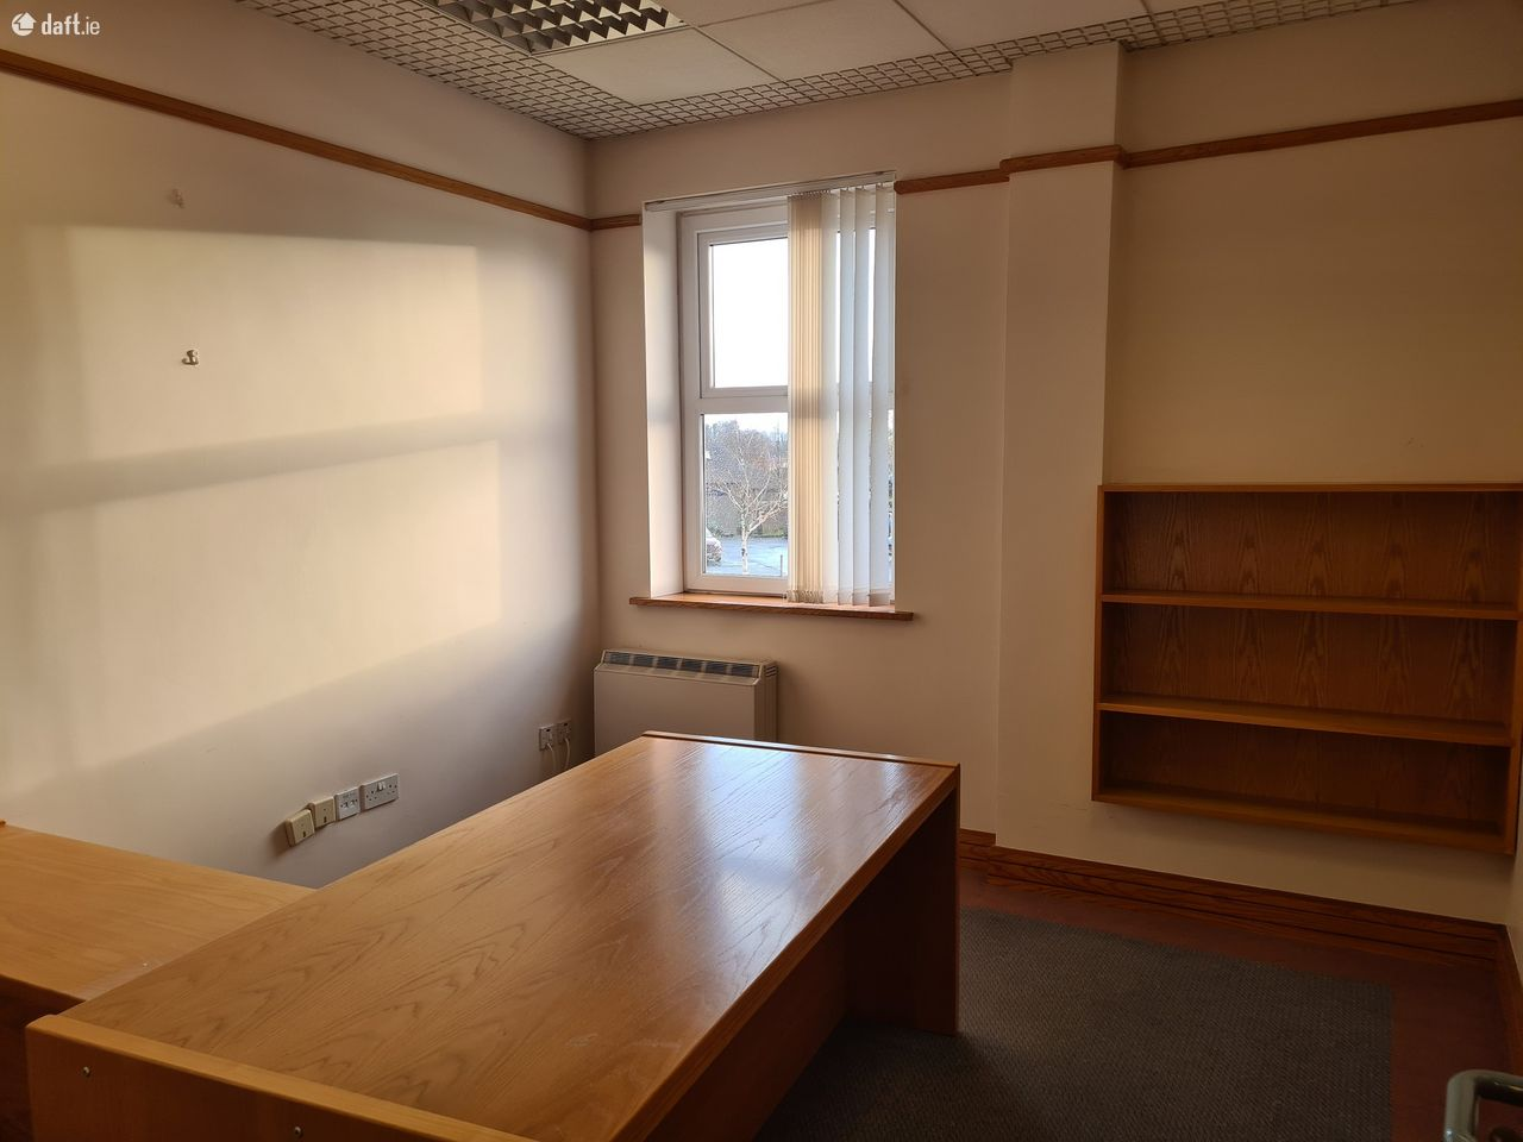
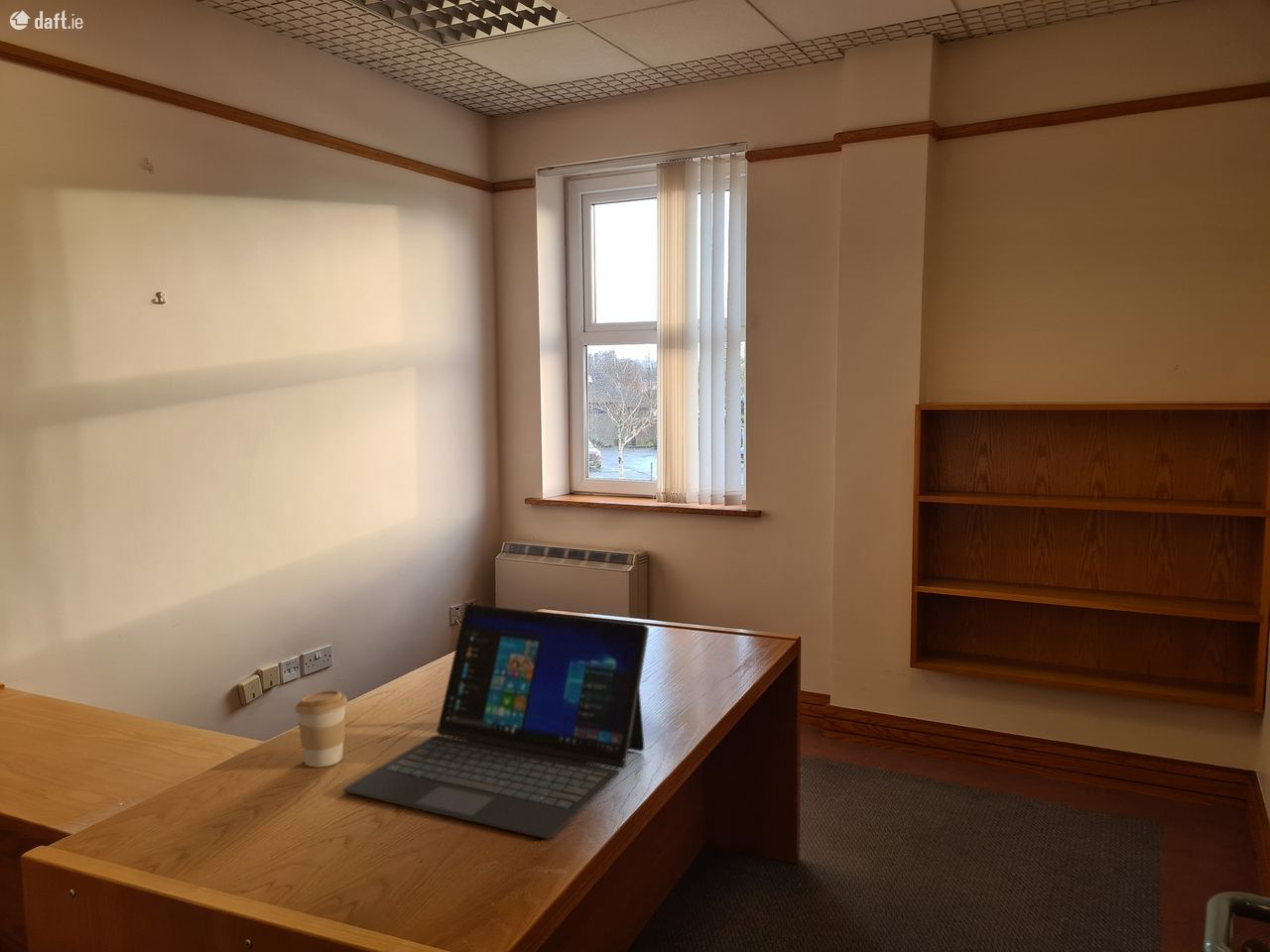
+ coffee cup [295,689,348,769]
+ laptop [341,603,650,840]
